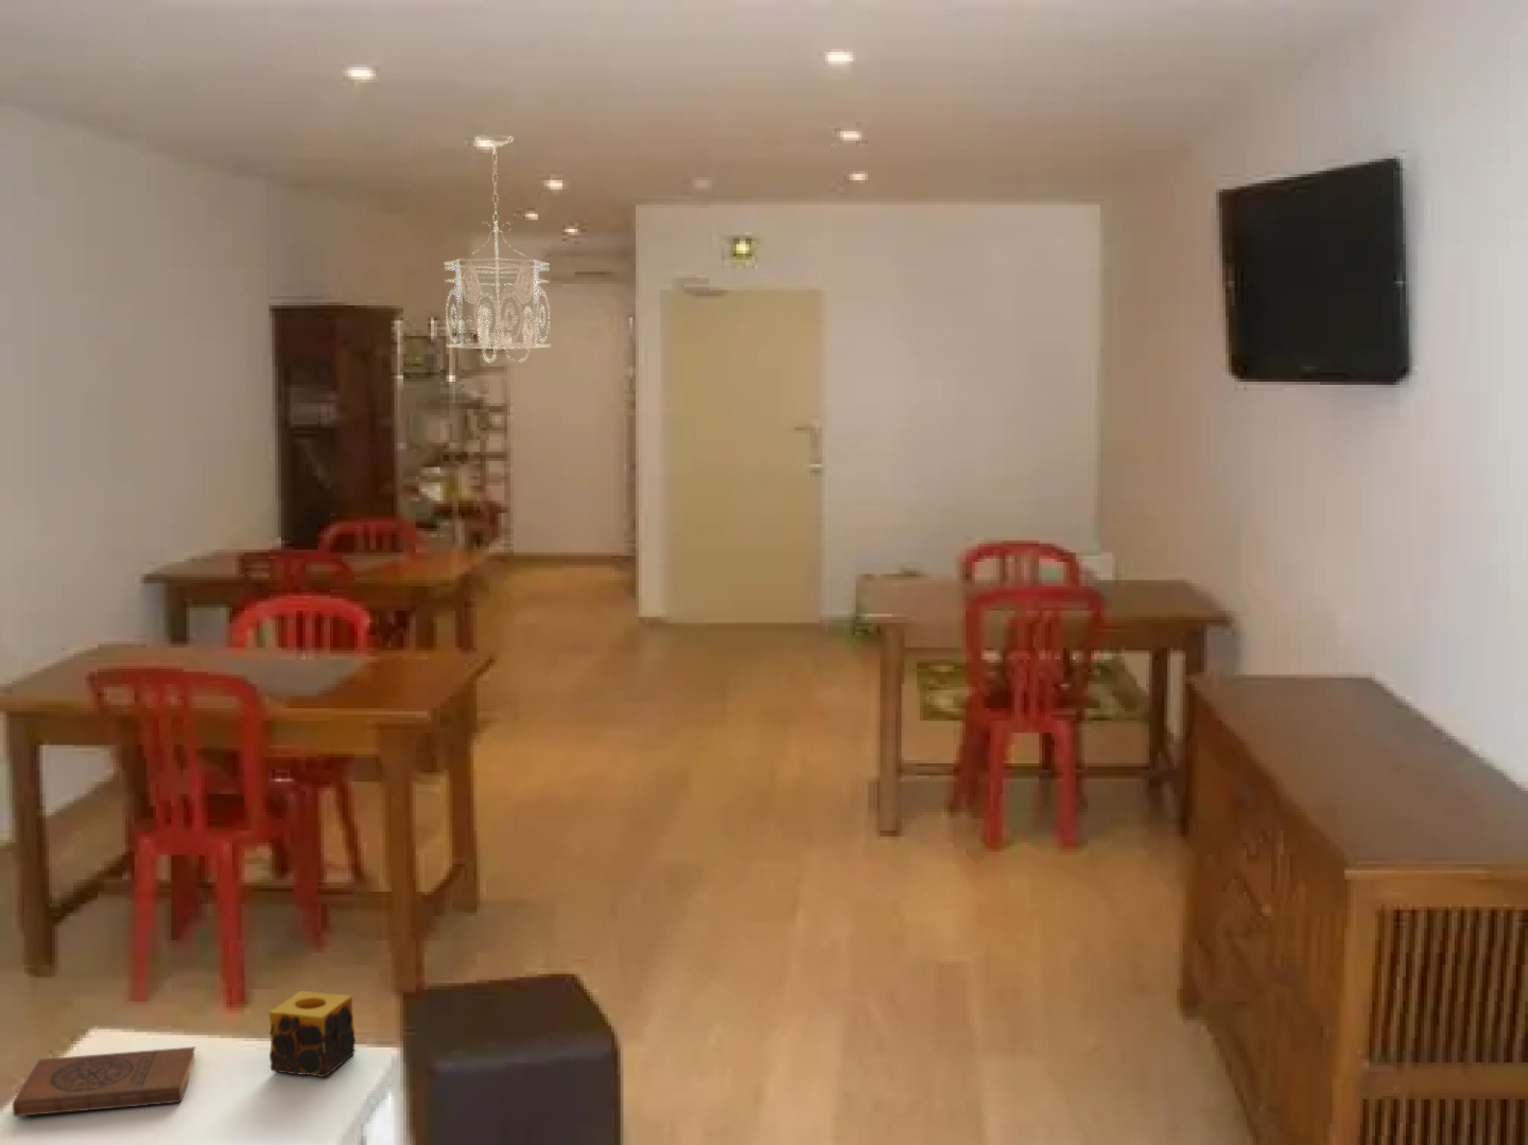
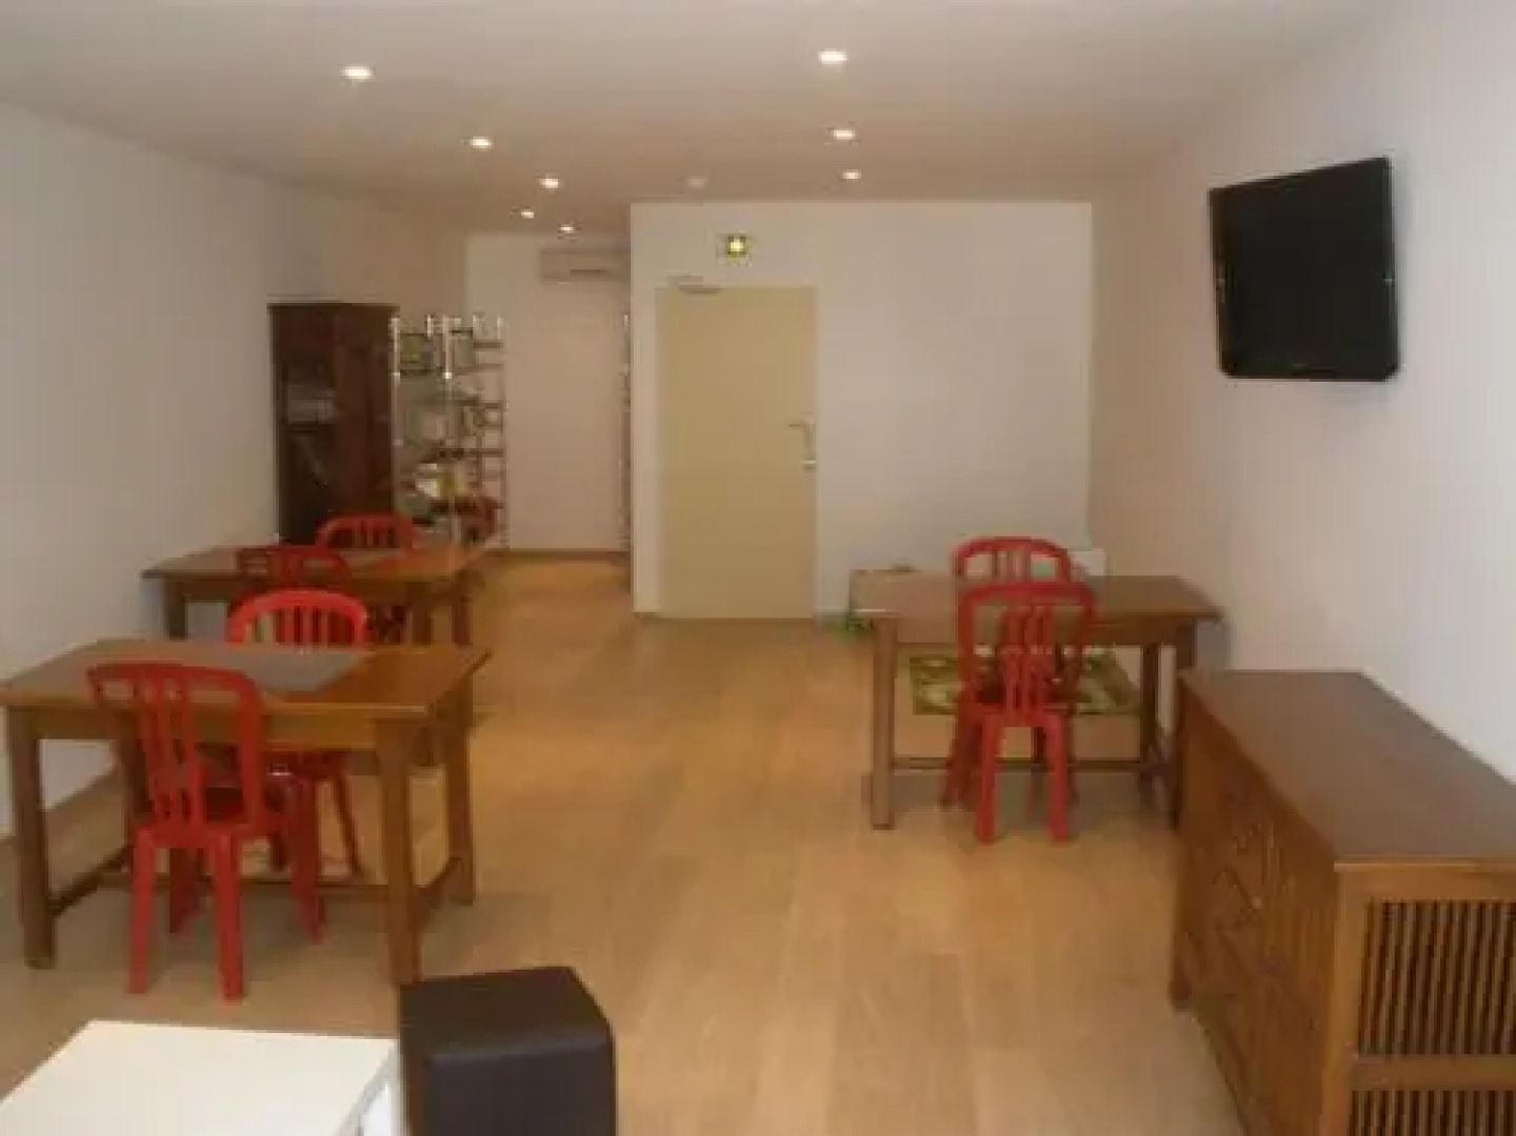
- book [12,1045,197,1117]
- pendant lamp [444,134,552,363]
- candle [267,990,356,1078]
